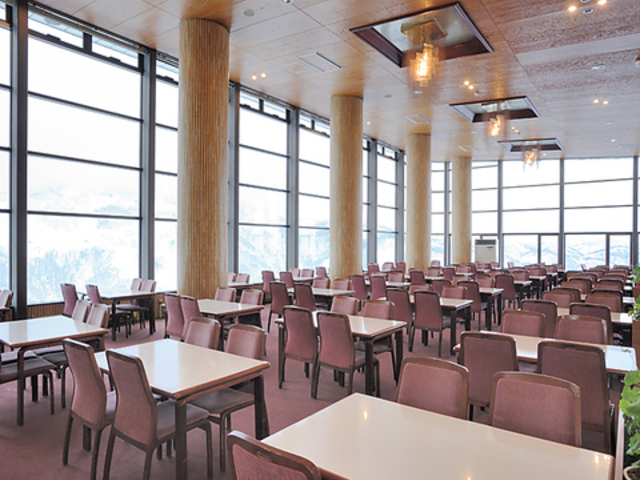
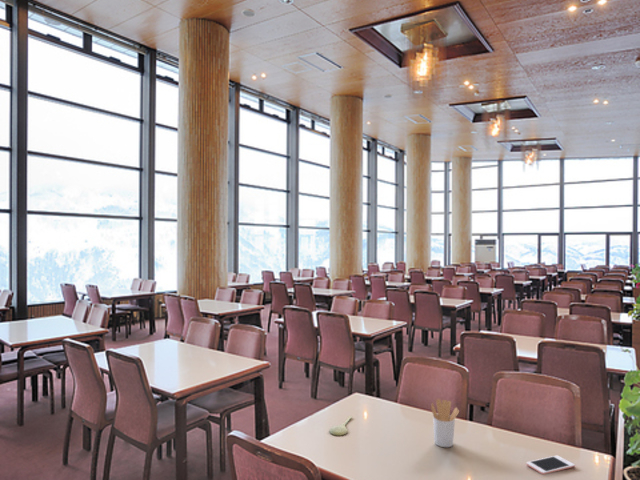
+ utensil holder [430,398,460,448]
+ cell phone [525,455,576,475]
+ spoon [329,415,353,436]
